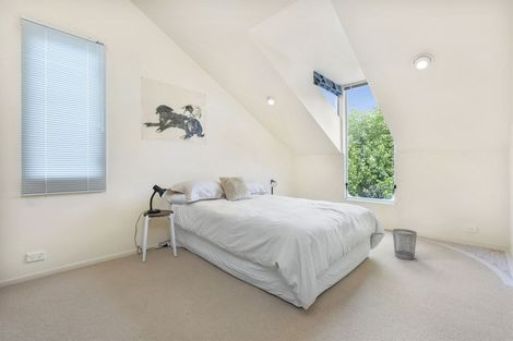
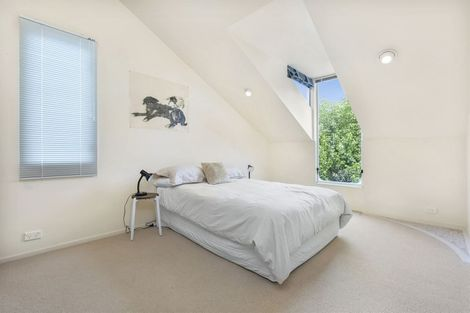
- wastebasket [392,228,418,260]
